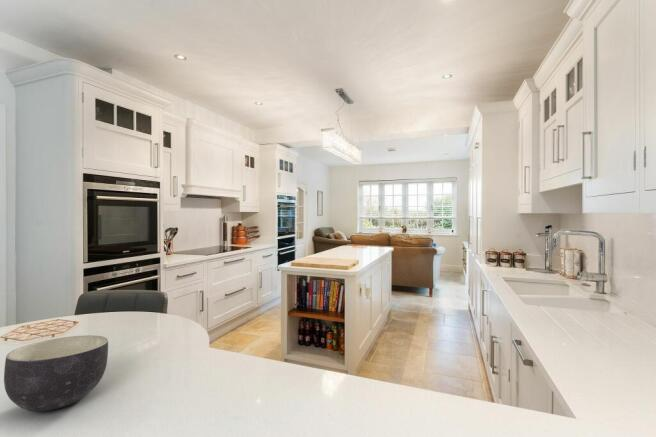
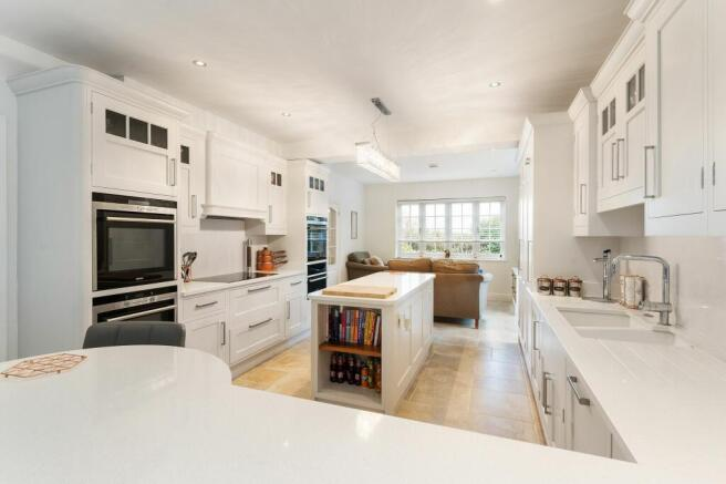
- bowl [3,334,109,412]
